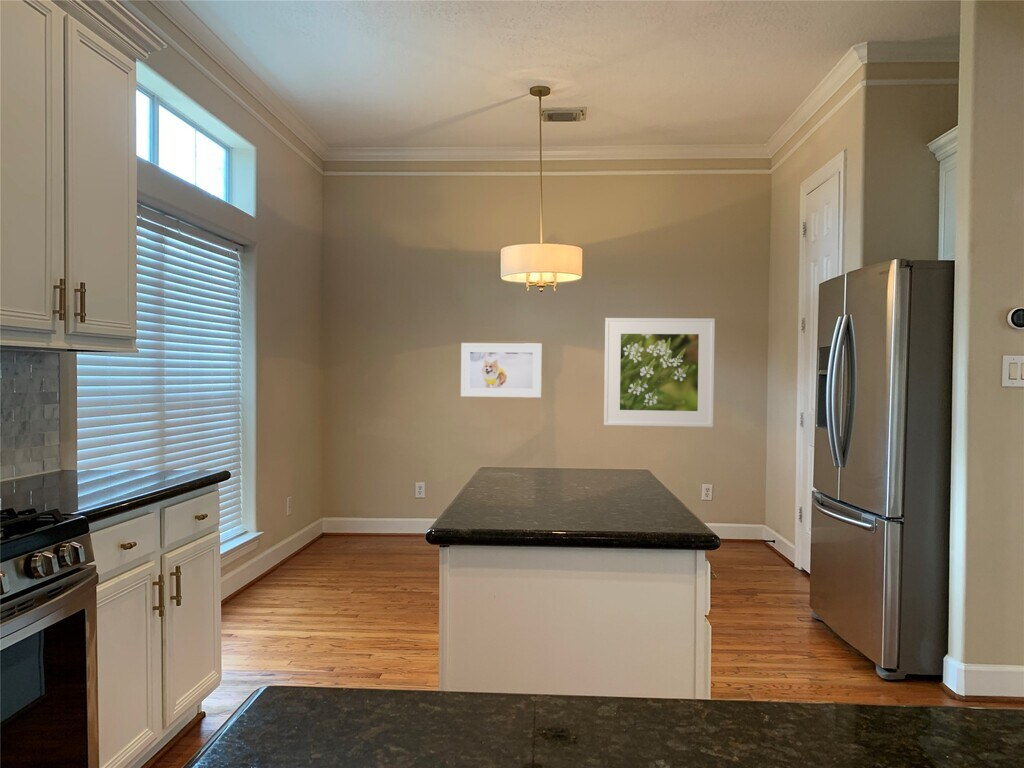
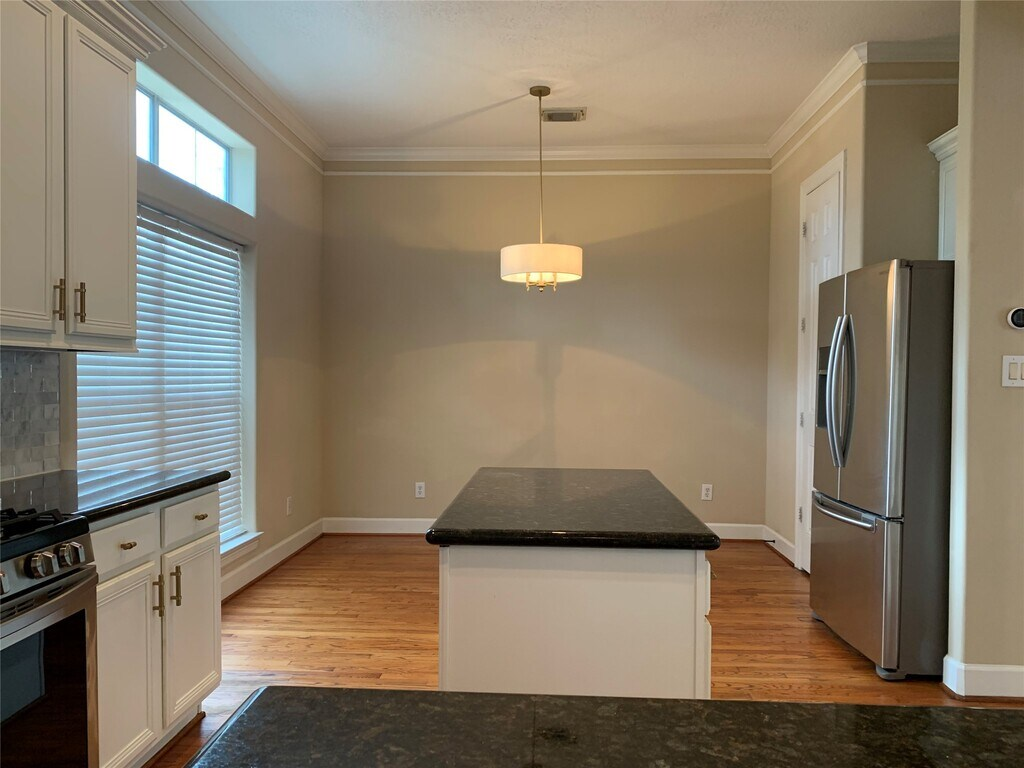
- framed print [460,342,543,399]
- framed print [603,317,716,428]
